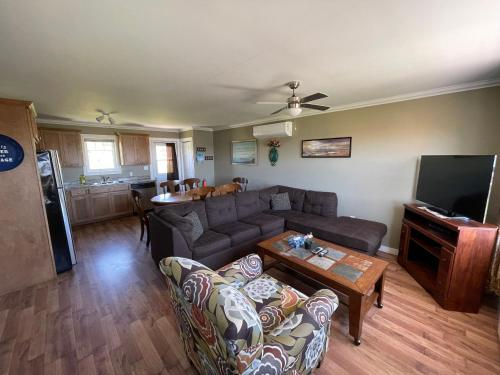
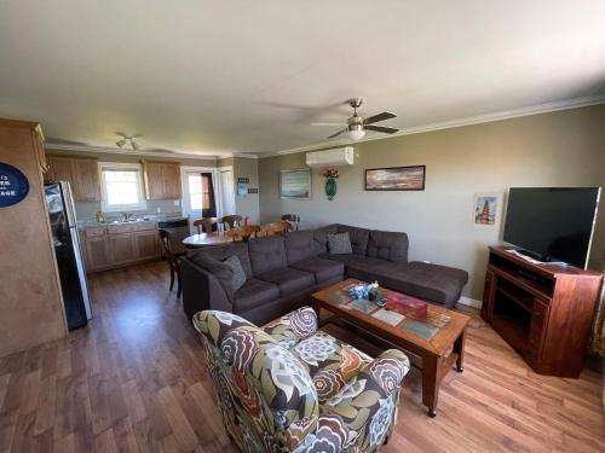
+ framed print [468,191,505,231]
+ tissue box [385,291,430,321]
